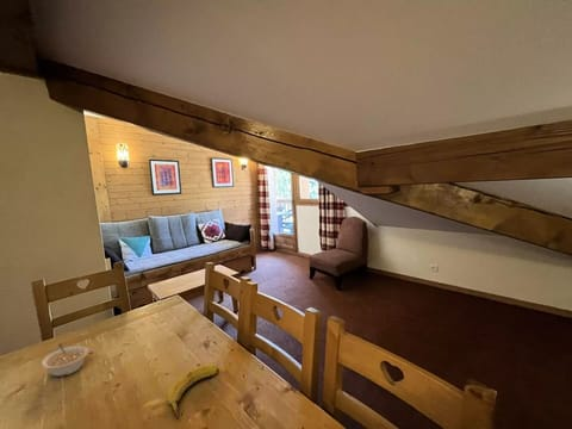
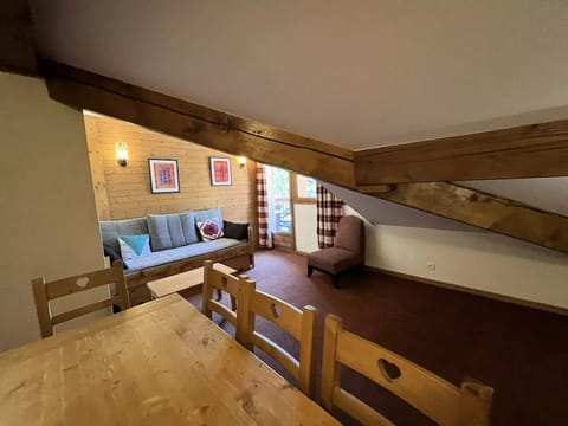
- banana [166,365,220,421]
- legume [41,342,89,378]
